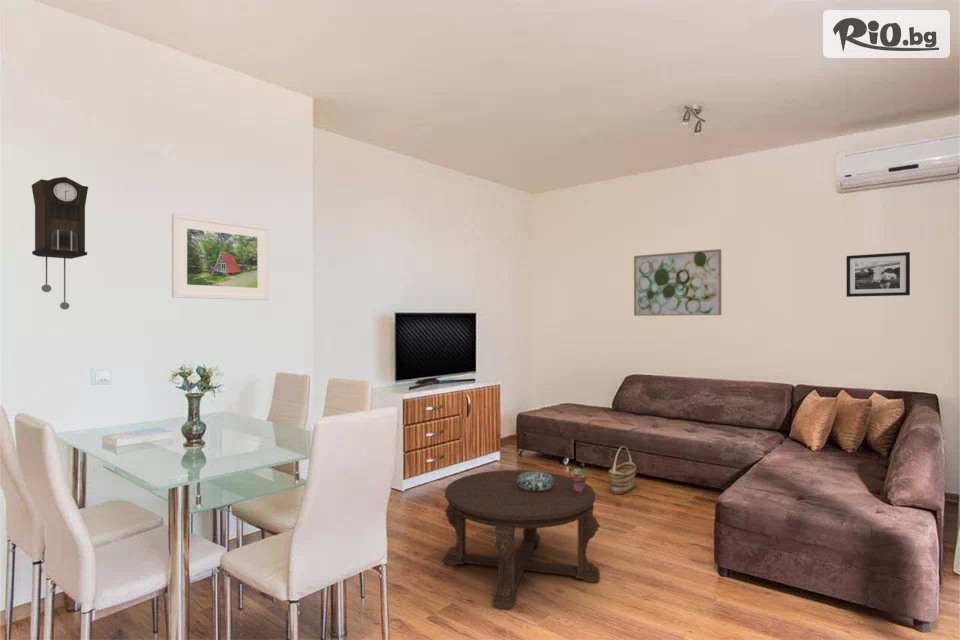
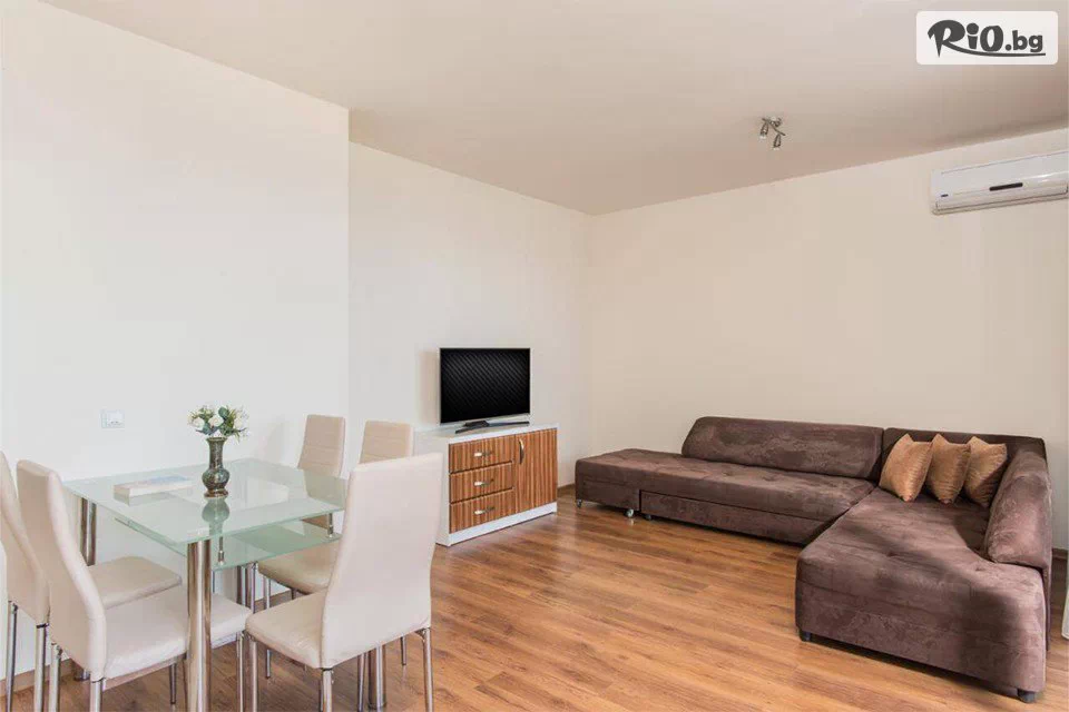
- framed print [171,212,270,301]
- pendulum clock [31,176,89,310]
- picture frame [846,251,911,298]
- potted succulent [569,468,588,493]
- coffee table [442,469,601,610]
- decorative bowl [517,470,554,491]
- wall art [633,248,722,317]
- basket [608,445,637,495]
